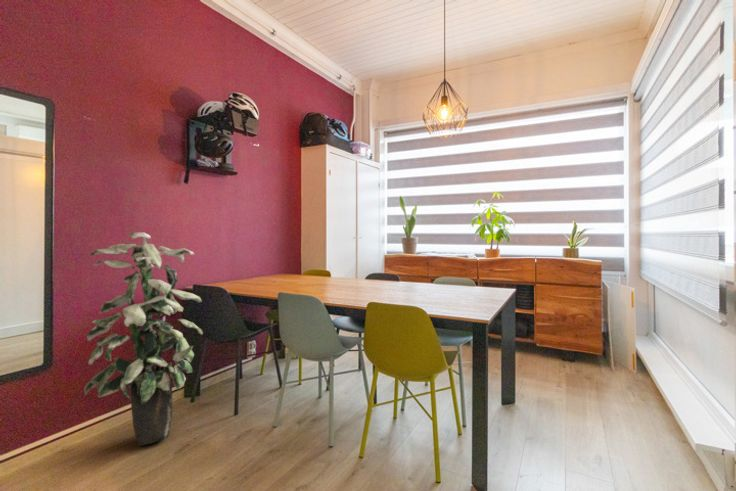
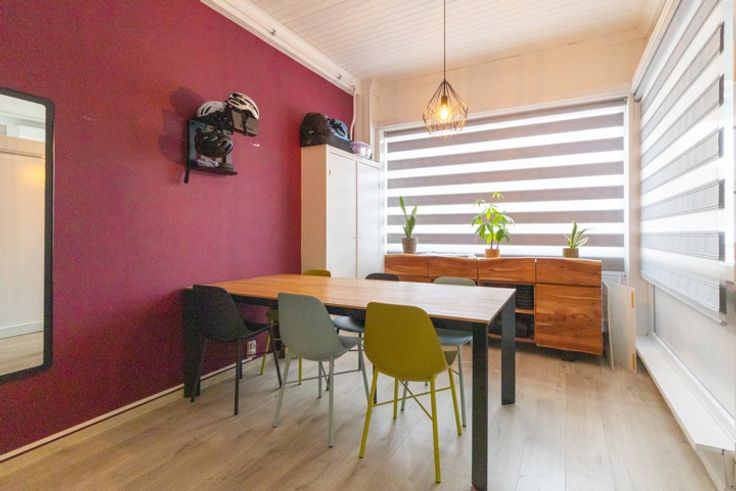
- indoor plant [83,231,204,447]
